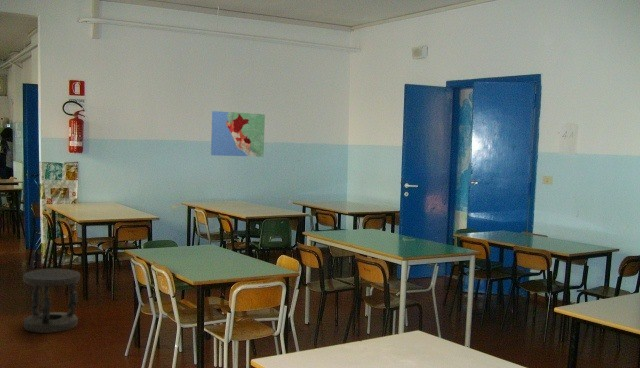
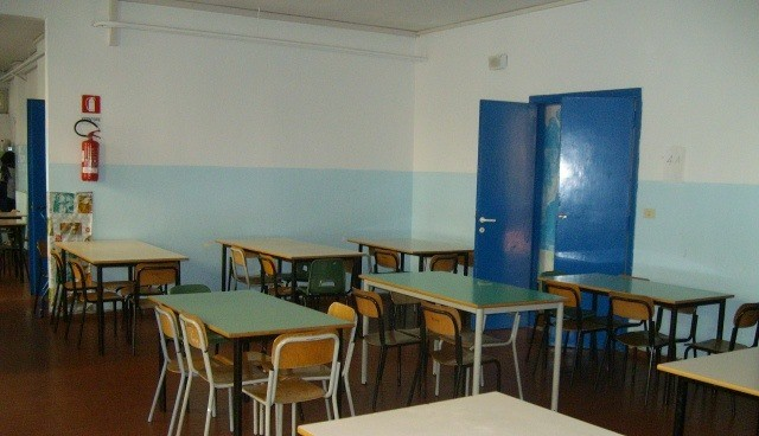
- stool [22,267,81,334]
- map [210,110,266,158]
